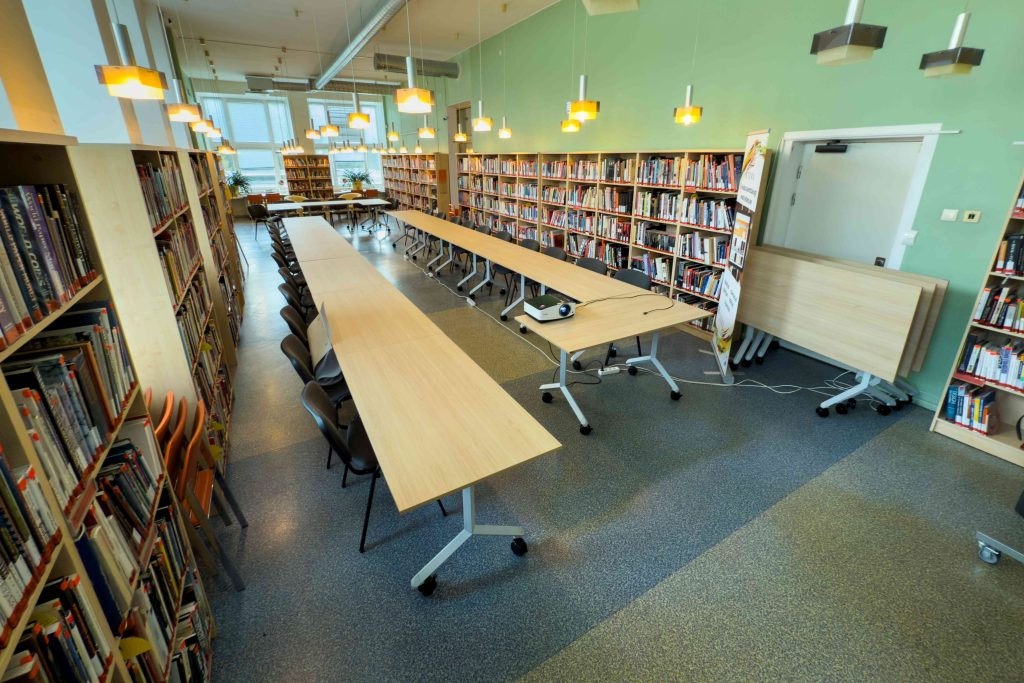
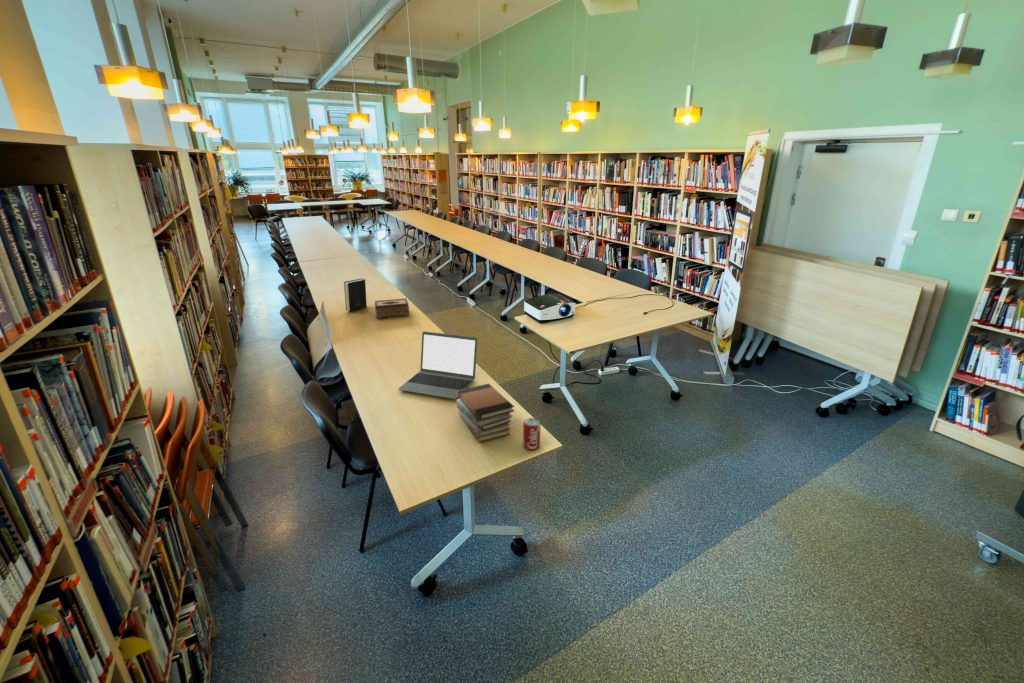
+ laptop [397,331,478,400]
+ book stack [456,383,515,443]
+ book [343,277,368,313]
+ tissue box [374,298,410,319]
+ beverage can [522,417,541,451]
